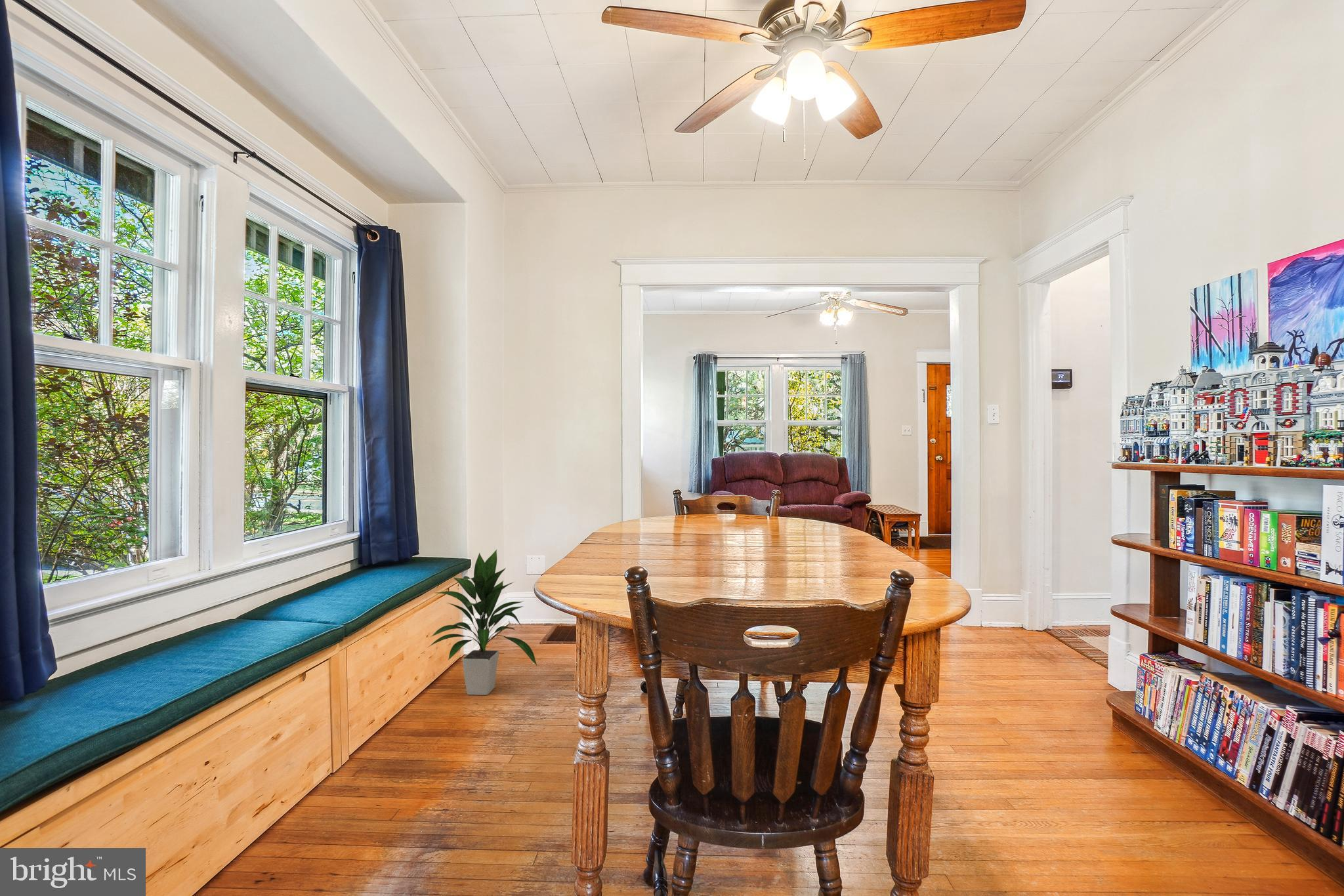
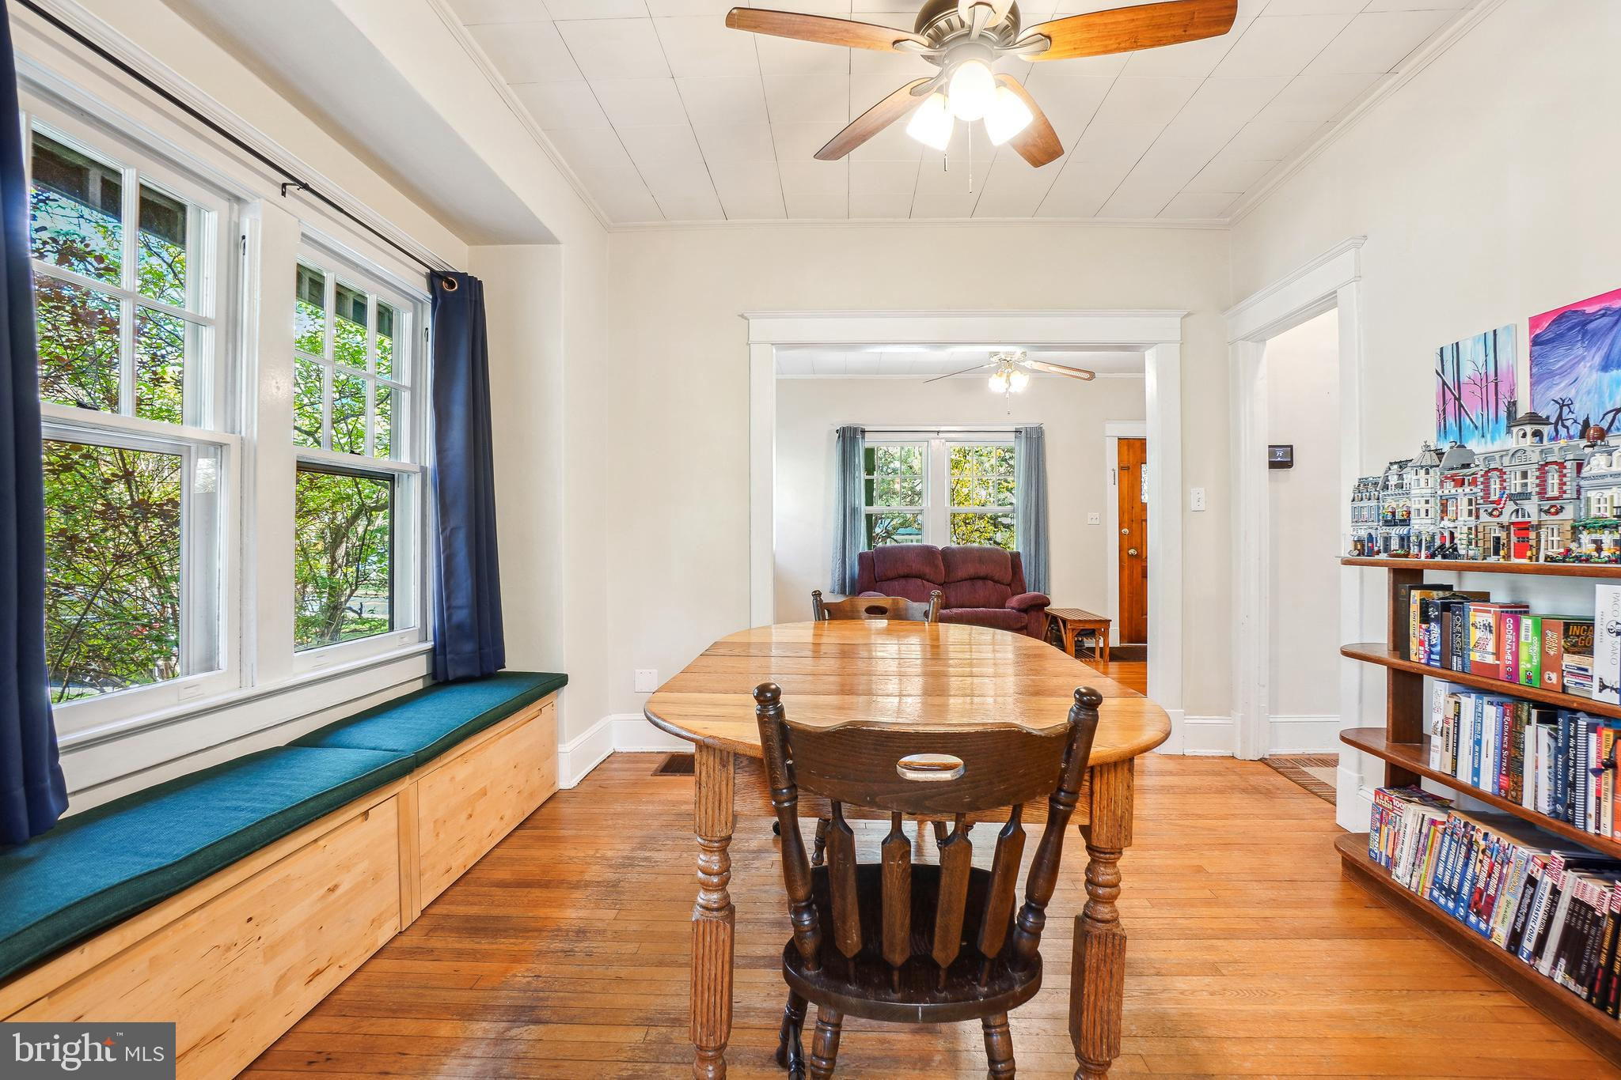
- indoor plant [427,549,537,696]
